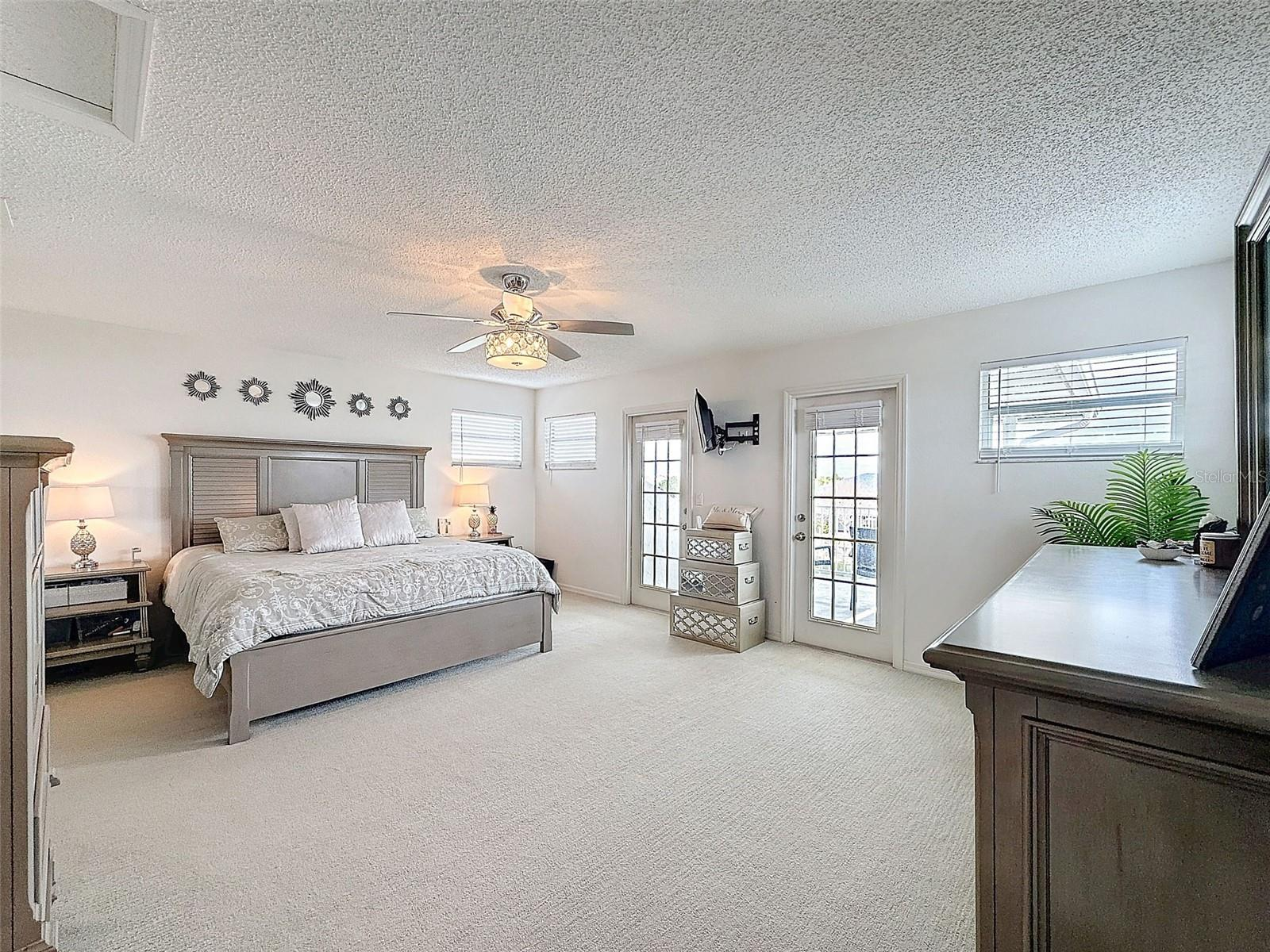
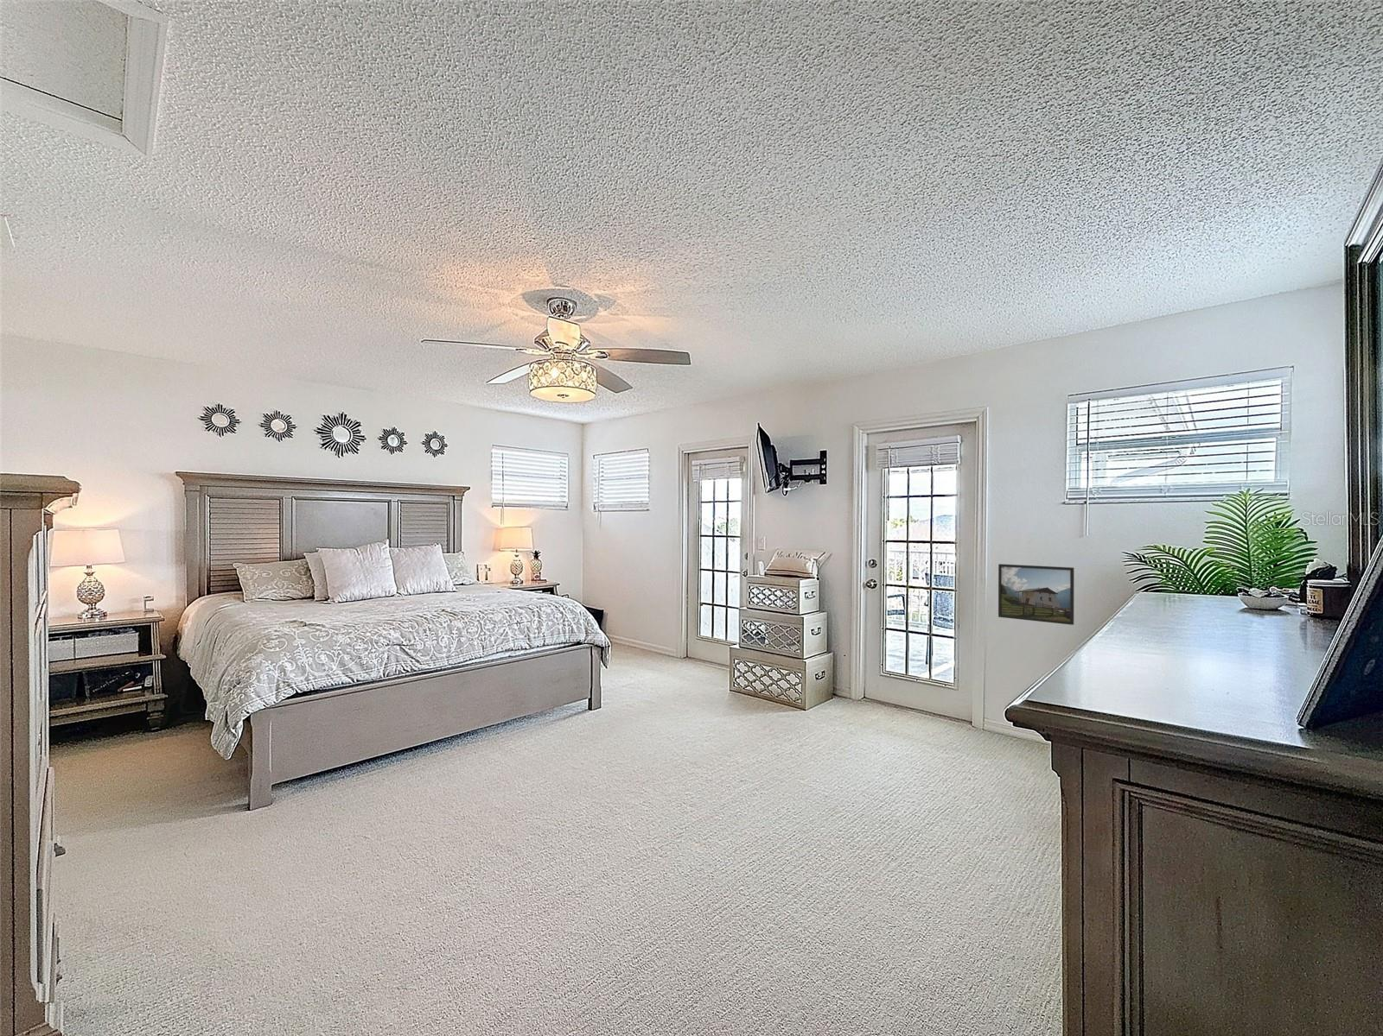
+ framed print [998,563,1075,626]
